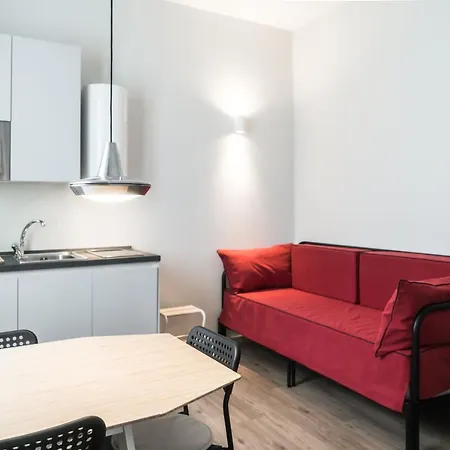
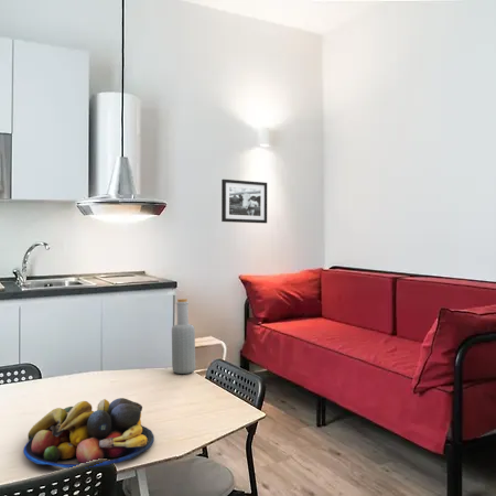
+ fruit bowl [22,397,155,470]
+ picture frame [220,179,268,224]
+ bottle [171,298,196,375]
